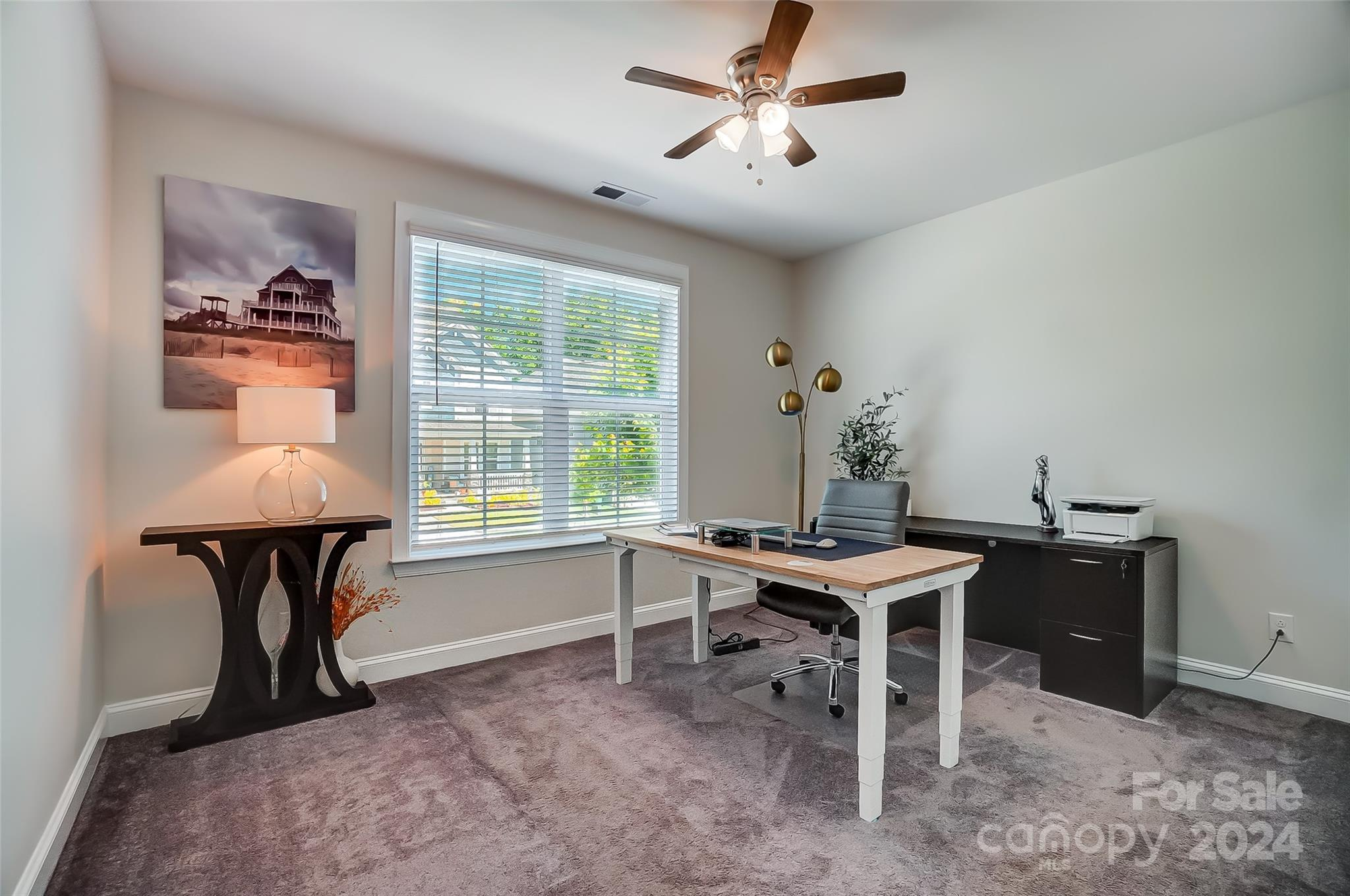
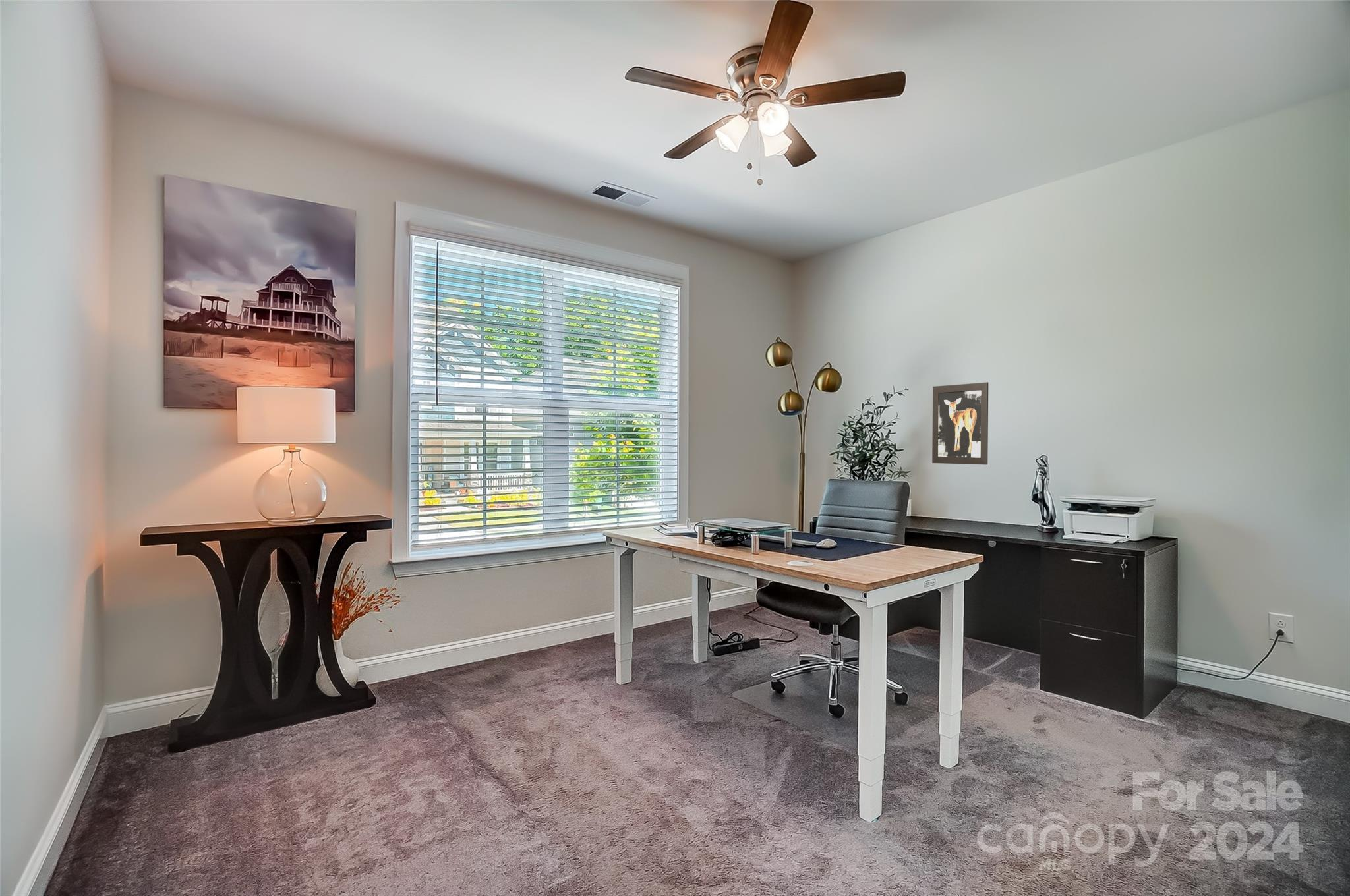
+ wall art [931,381,989,465]
